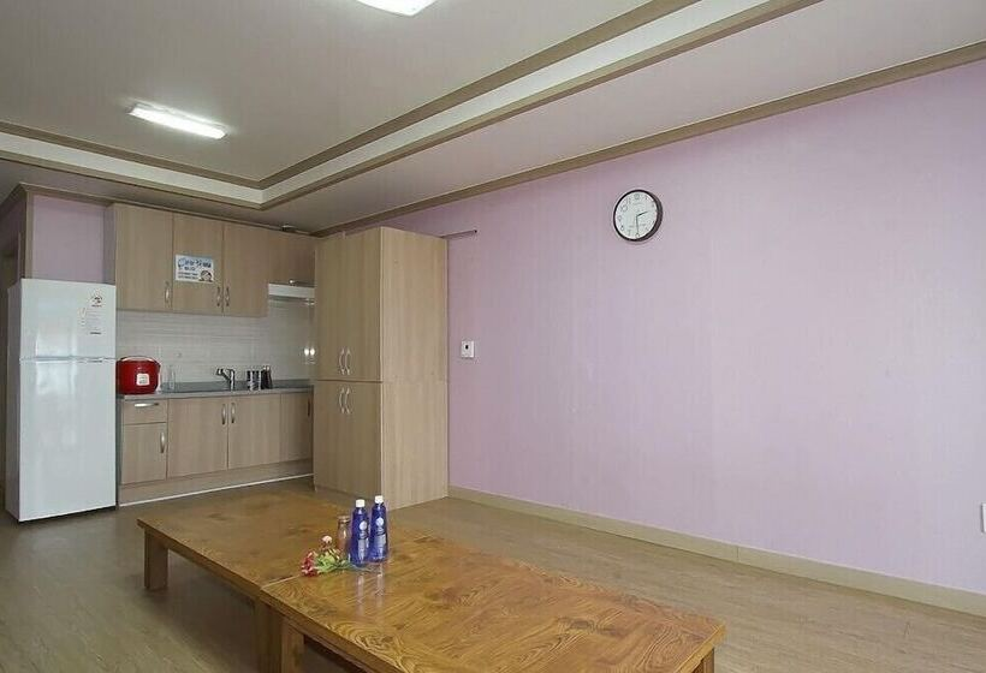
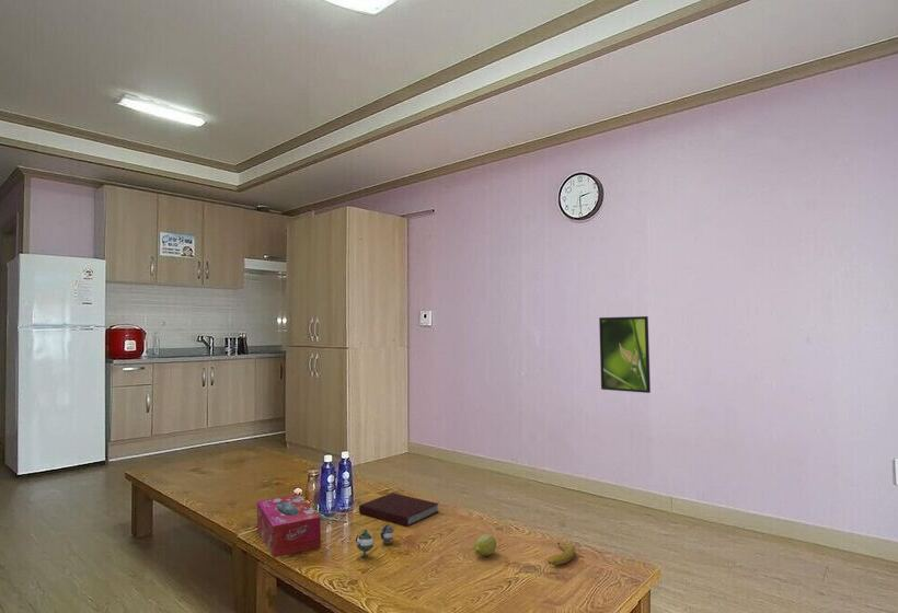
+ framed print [598,315,652,394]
+ teapot [355,523,395,558]
+ tissue box [256,494,322,558]
+ fruit [474,533,497,557]
+ notebook [358,491,440,527]
+ banana [548,540,577,566]
